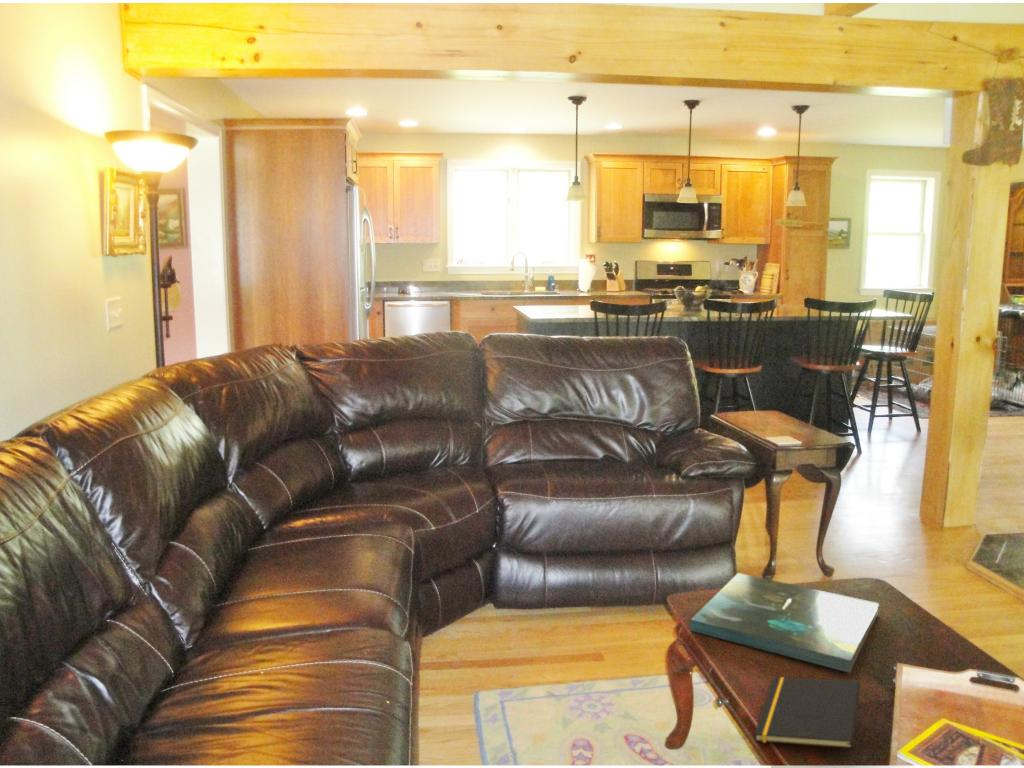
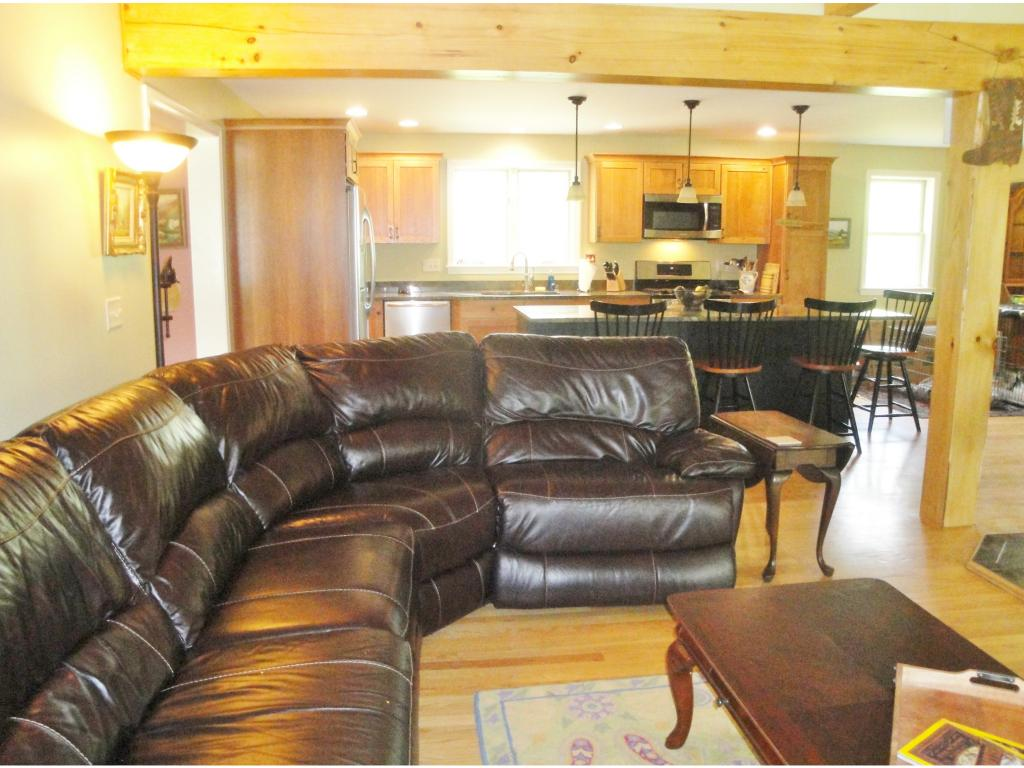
- board game [689,572,880,674]
- notepad [753,676,861,750]
